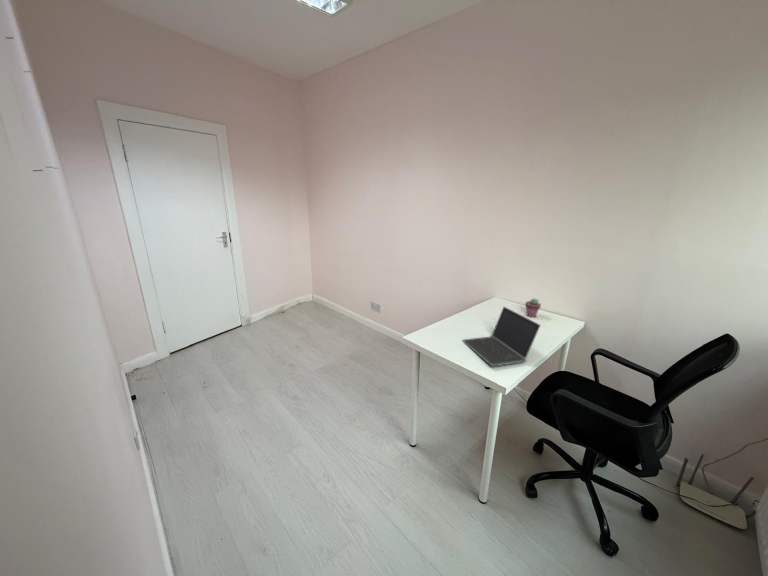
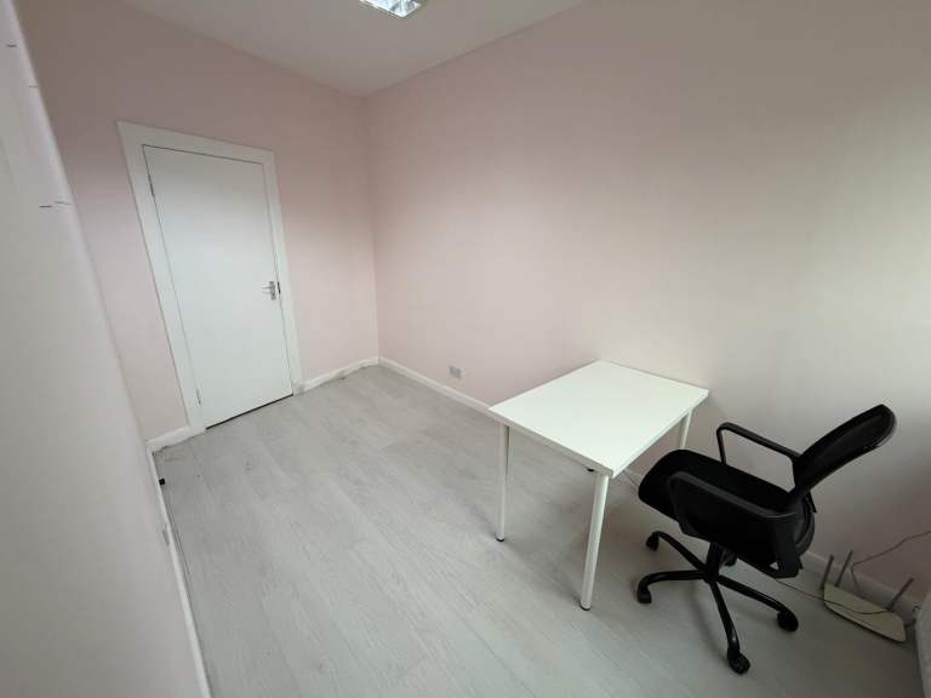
- potted succulent [524,297,542,318]
- laptop computer [462,306,542,368]
